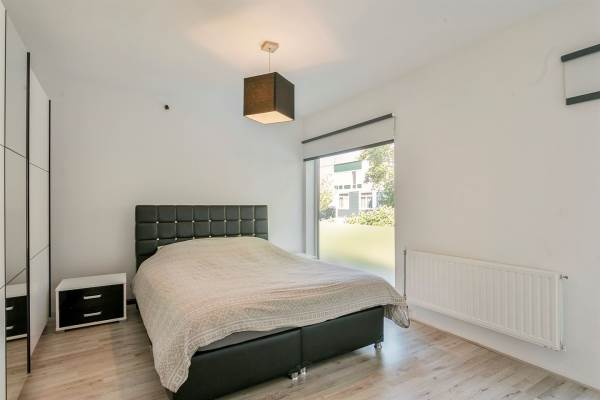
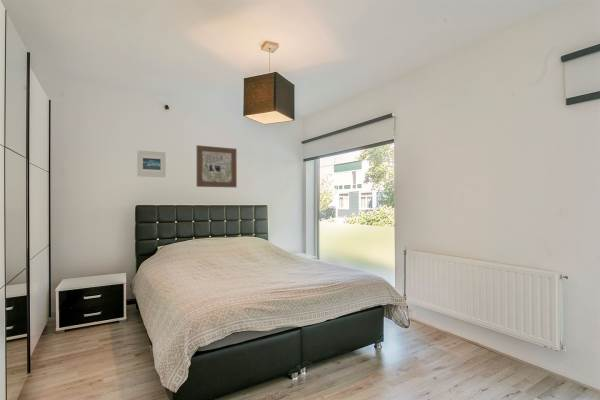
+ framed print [136,149,167,178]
+ wall art [196,144,238,189]
